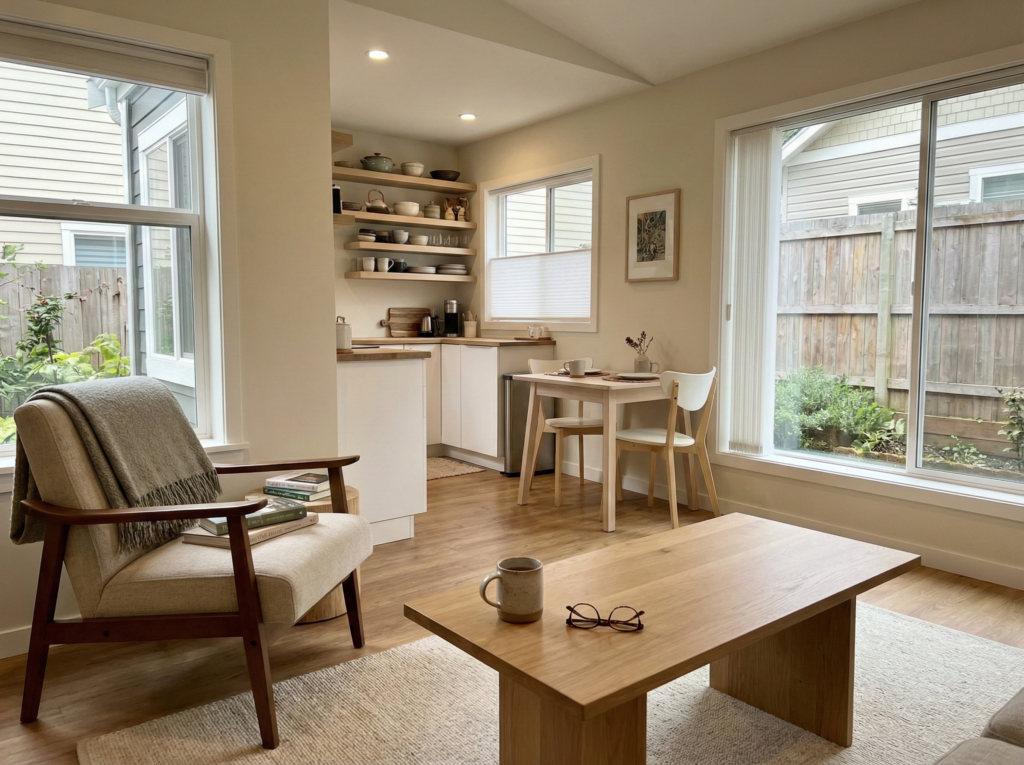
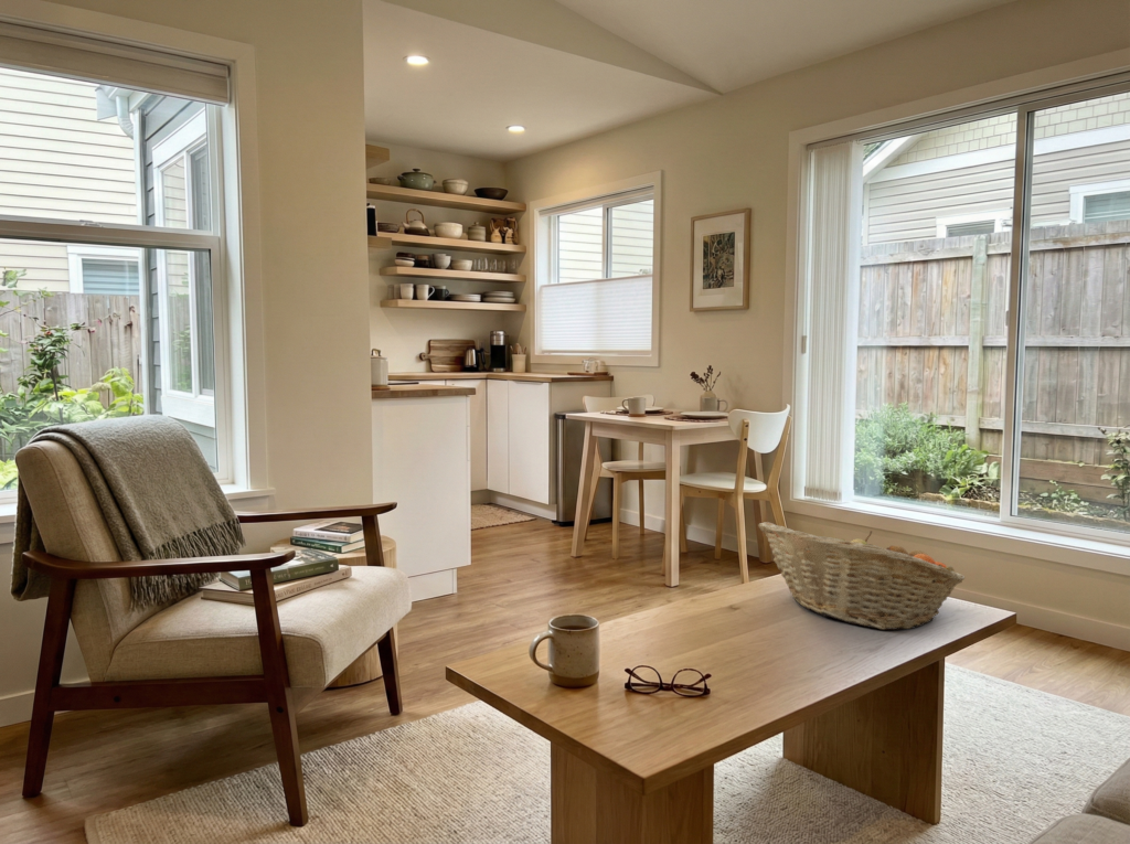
+ fruit basket [757,521,966,631]
